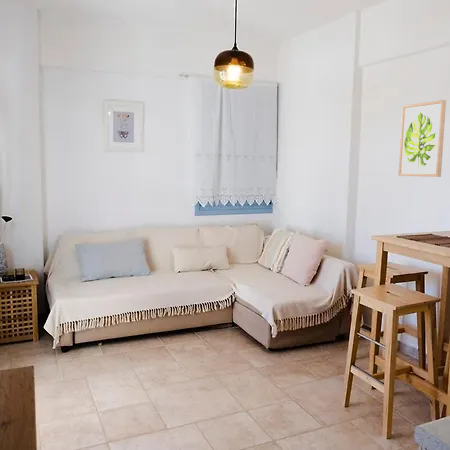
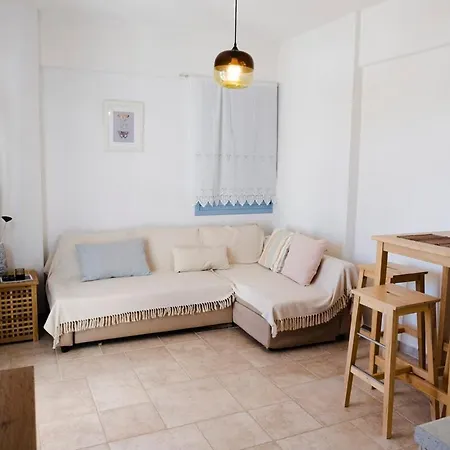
- wall art [397,99,447,178]
